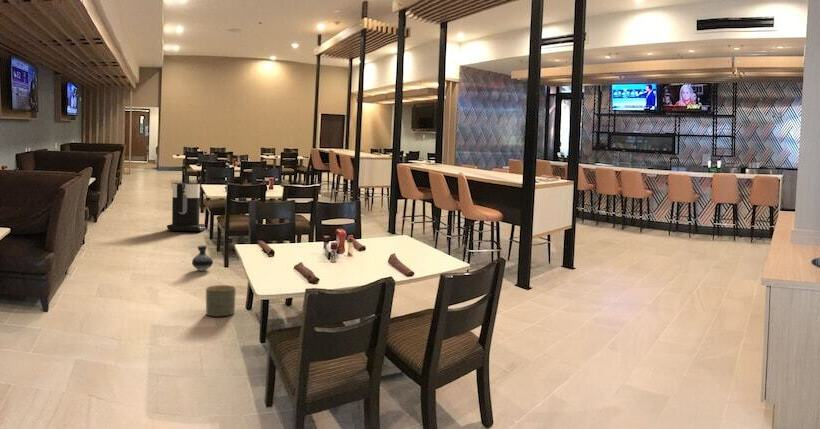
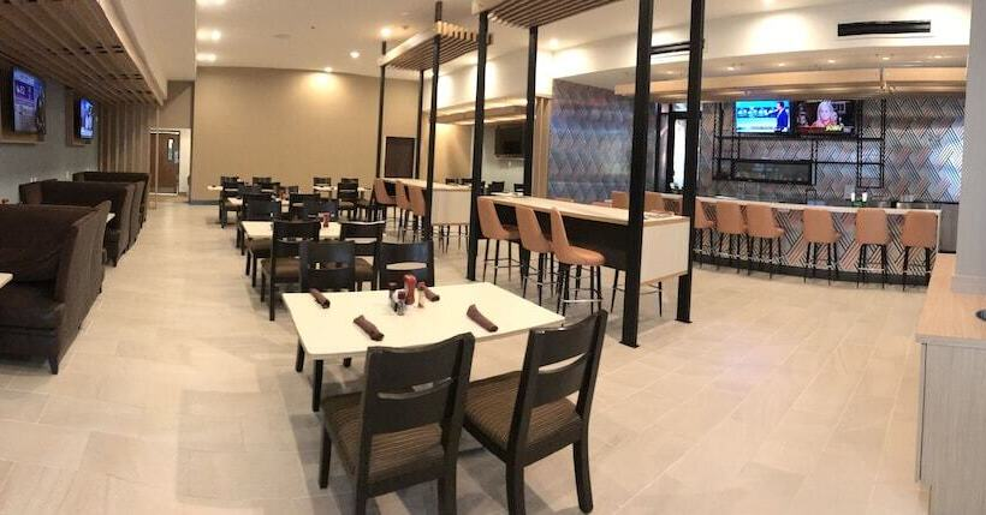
- ceramic jug [191,244,214,272]
- trash can [166,182,209,232]
- planter [205,284,237,317]
